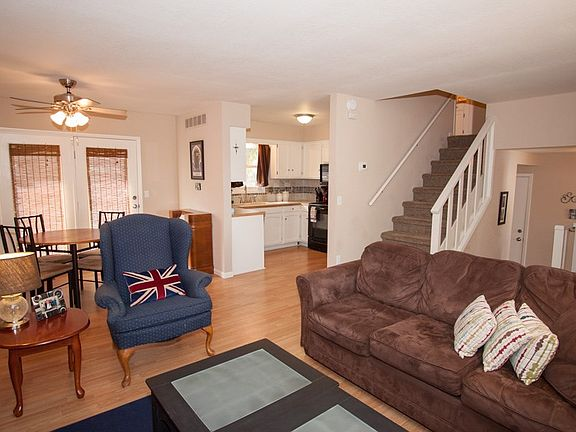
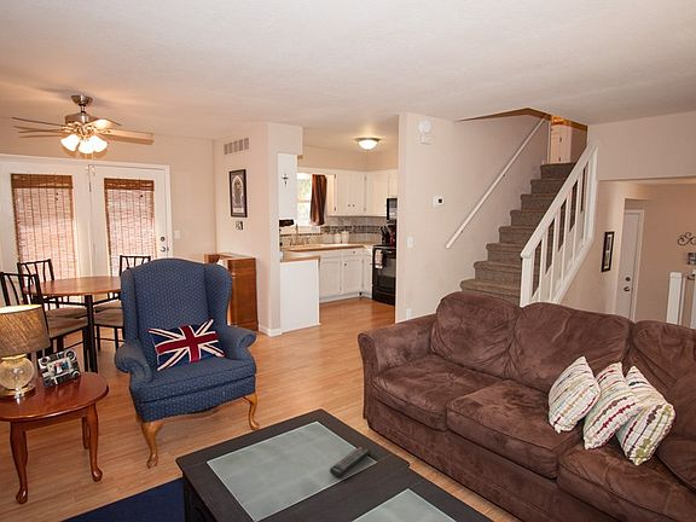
+ remote control [329,446,372,478]
